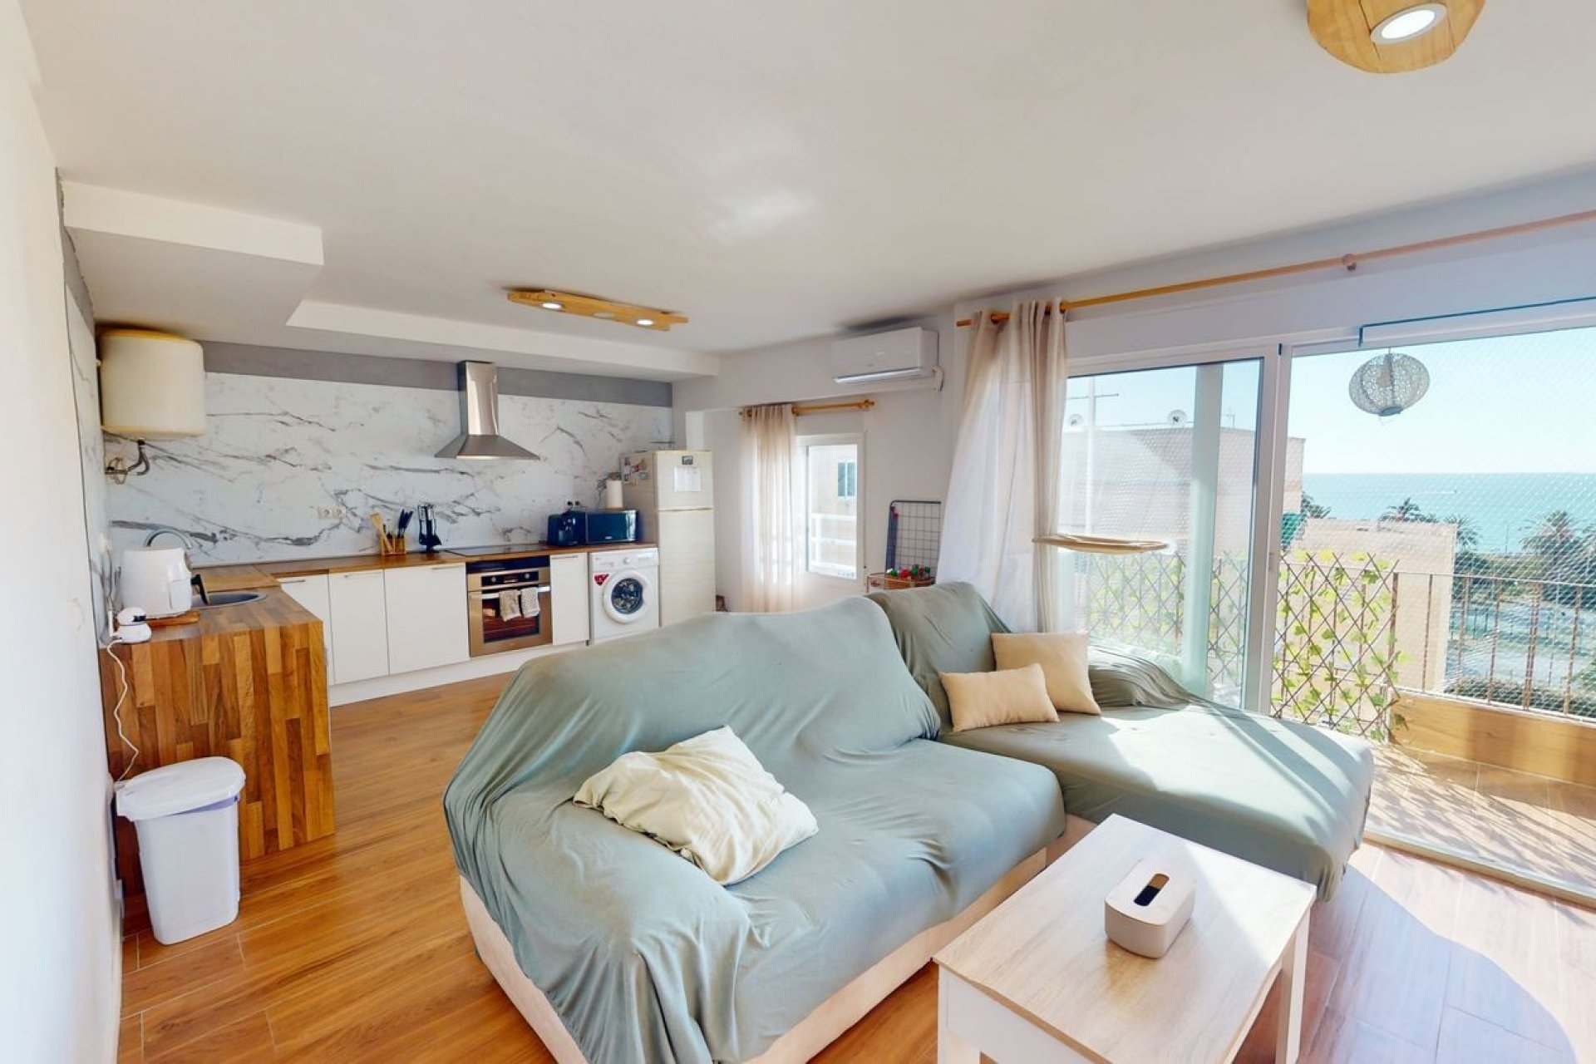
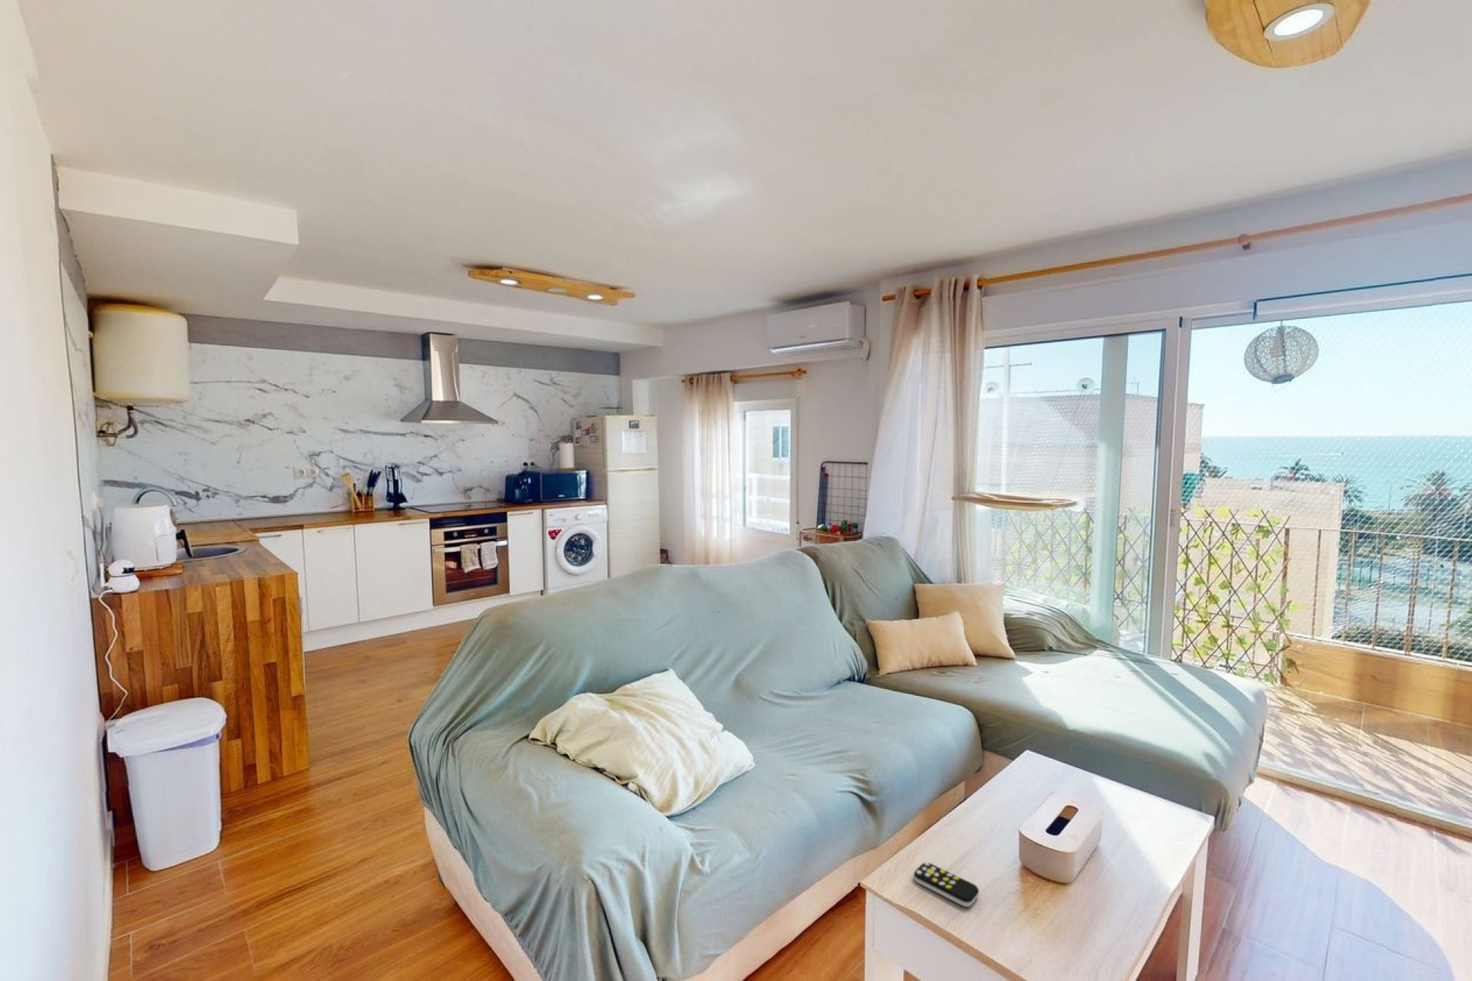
+ remote control [913,862,980,908]
